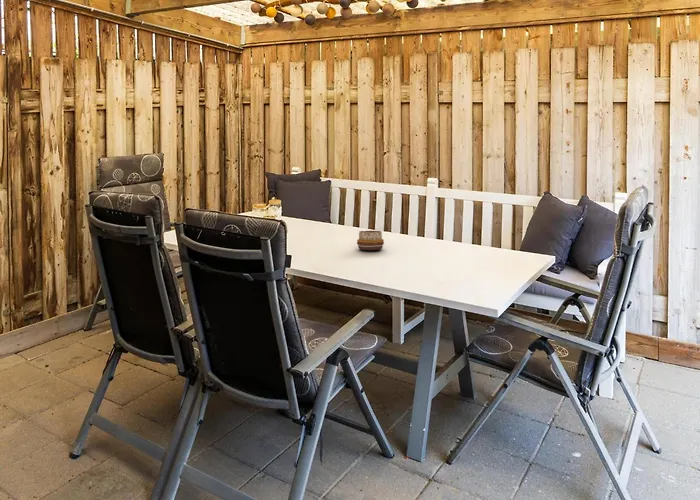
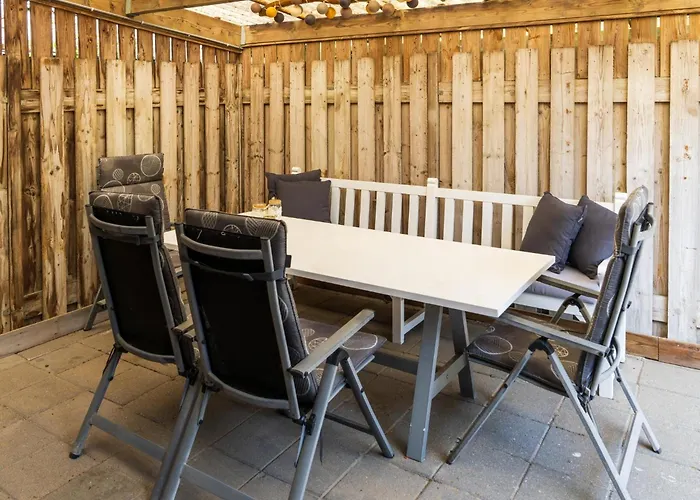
- decorative bowl [356,230,385,251]
